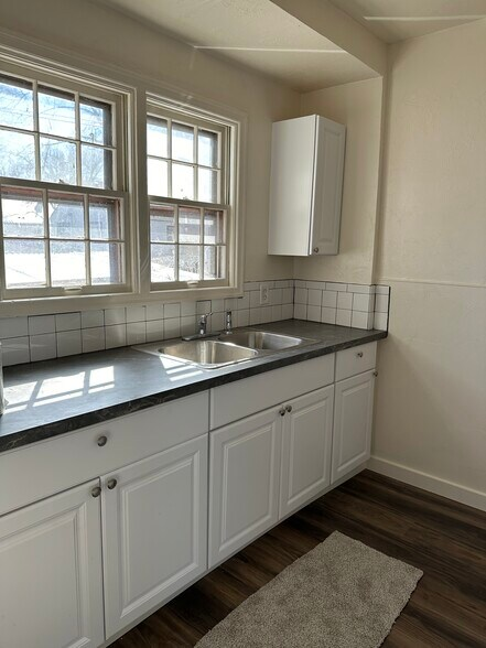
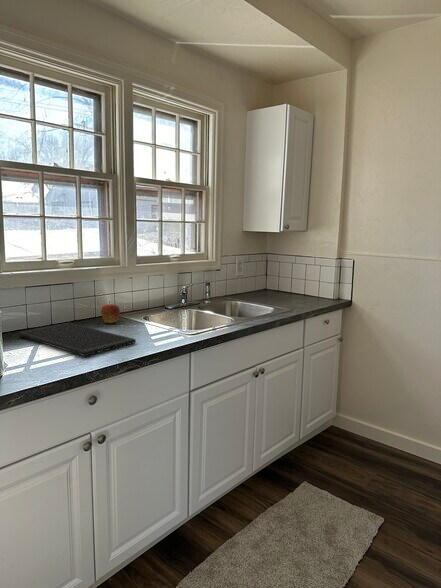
+ apple [100,300,121,324]
+ cutting board [17,322,137,357]
